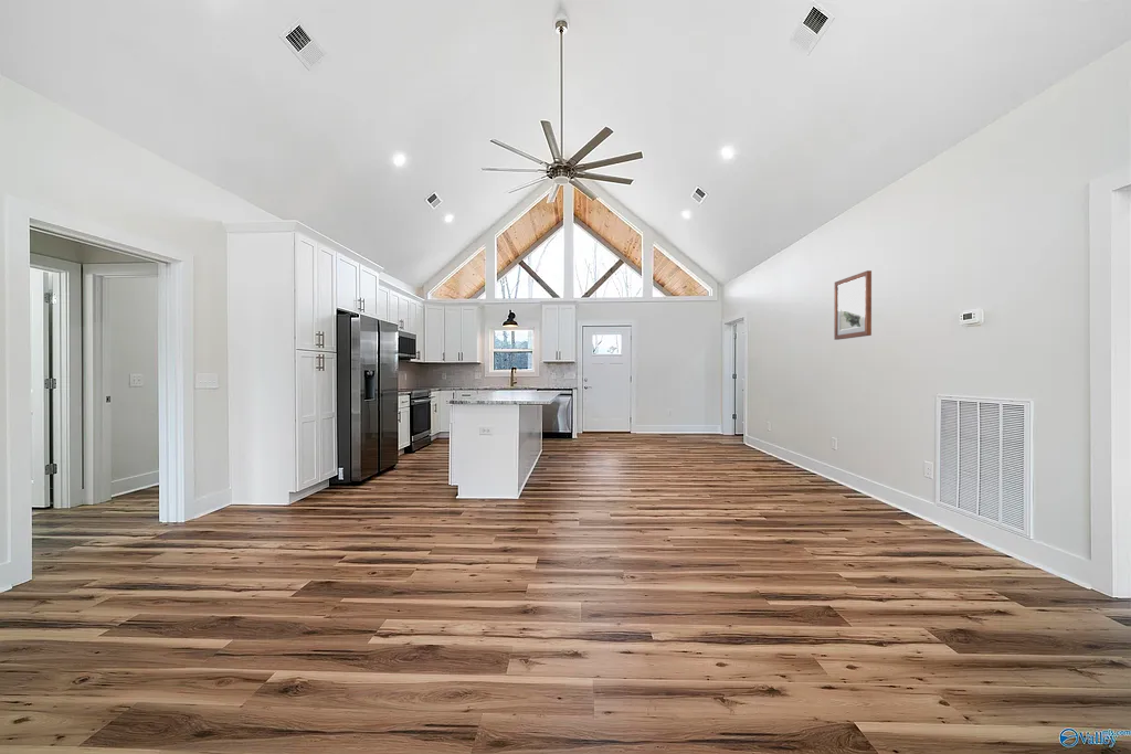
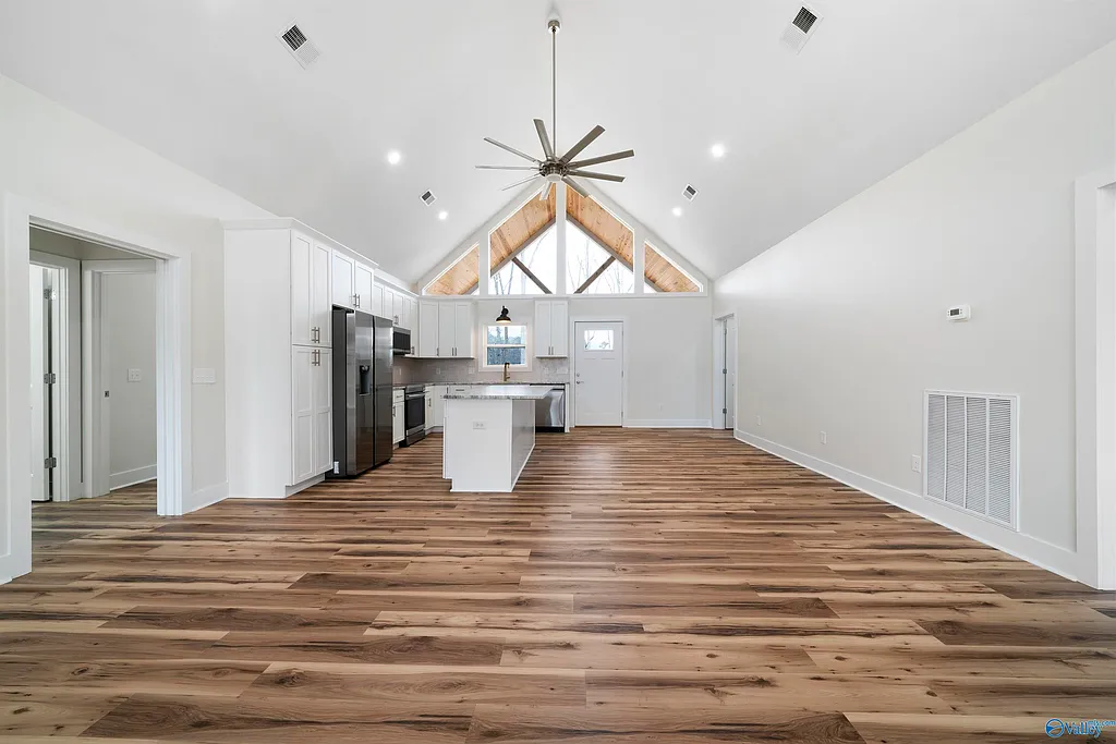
- wall art [833,269,873,341]
